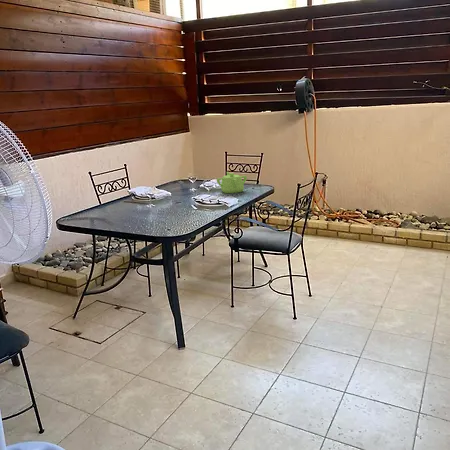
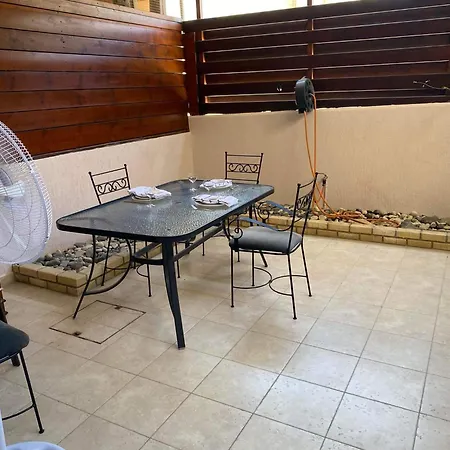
- teapot [216,171,248,194]
